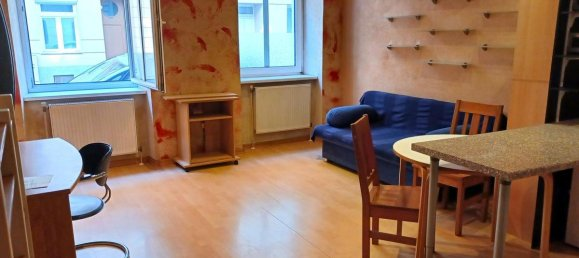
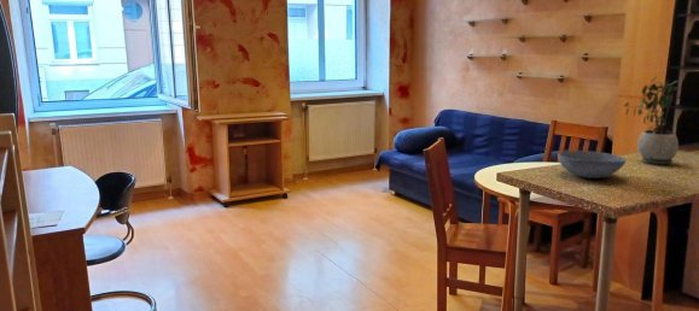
+ potted plant [623,76,680,165]
+ bowl [557,149,627,180]
